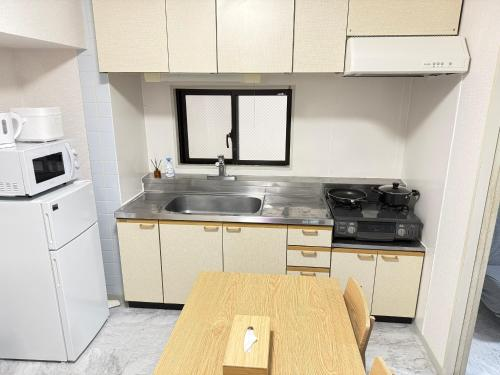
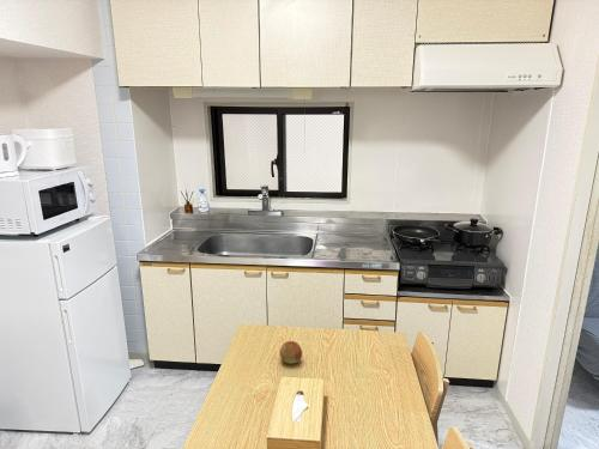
+ apple [279,340,303,365]
